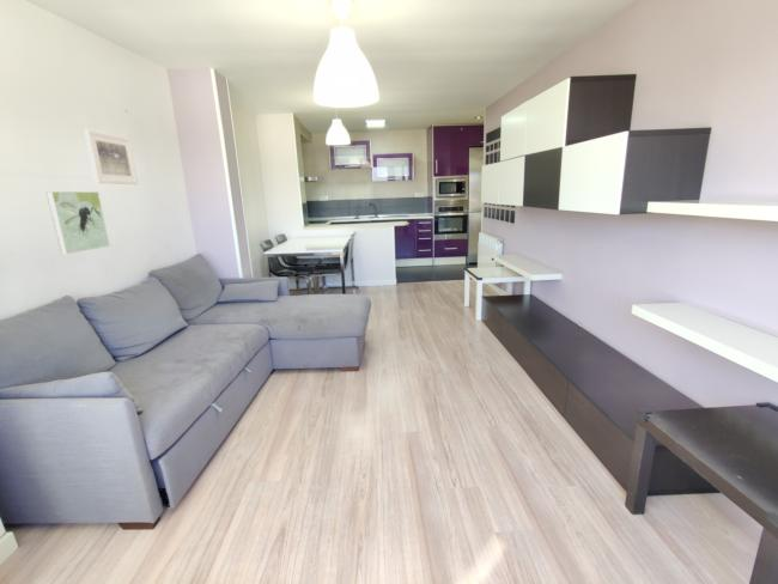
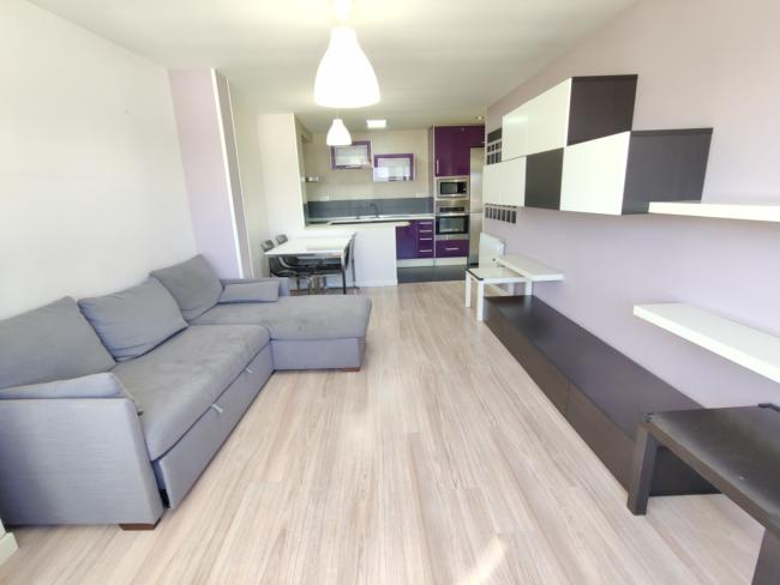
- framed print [45,190,111,256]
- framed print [83,128,140,185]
